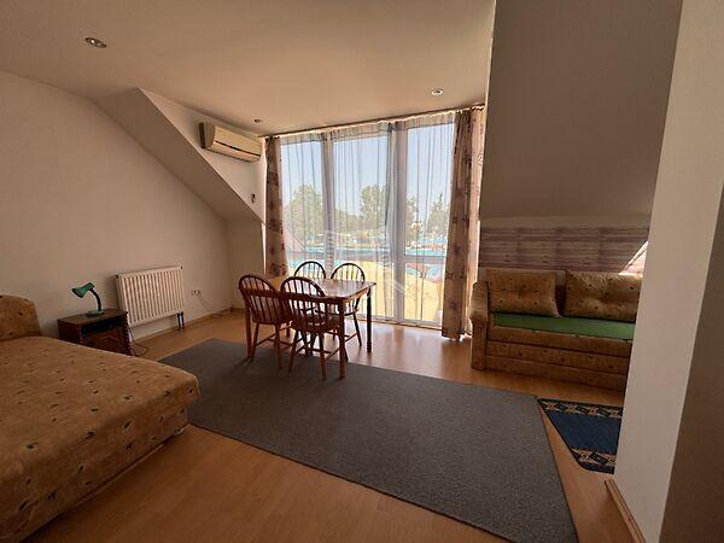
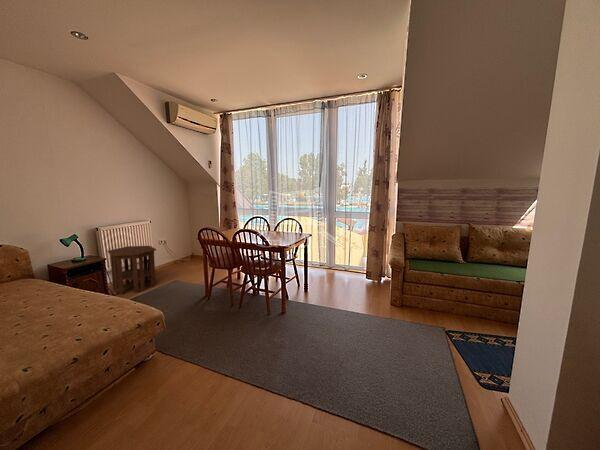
+ side table [107,245,157,295]
